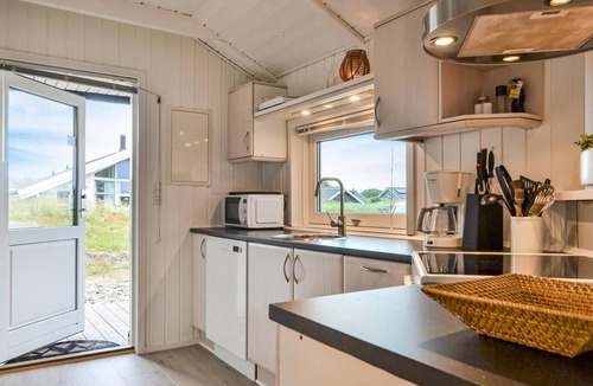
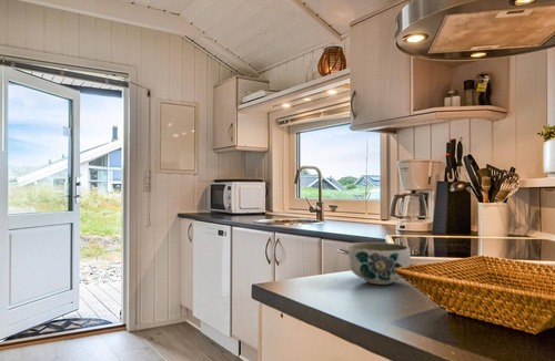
+ bowl [347,241,412,286]
